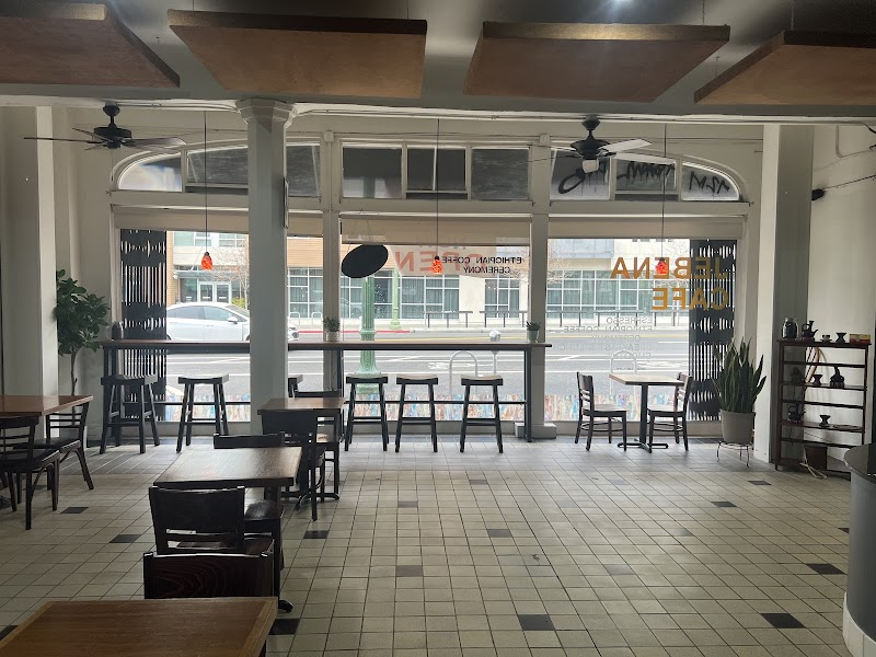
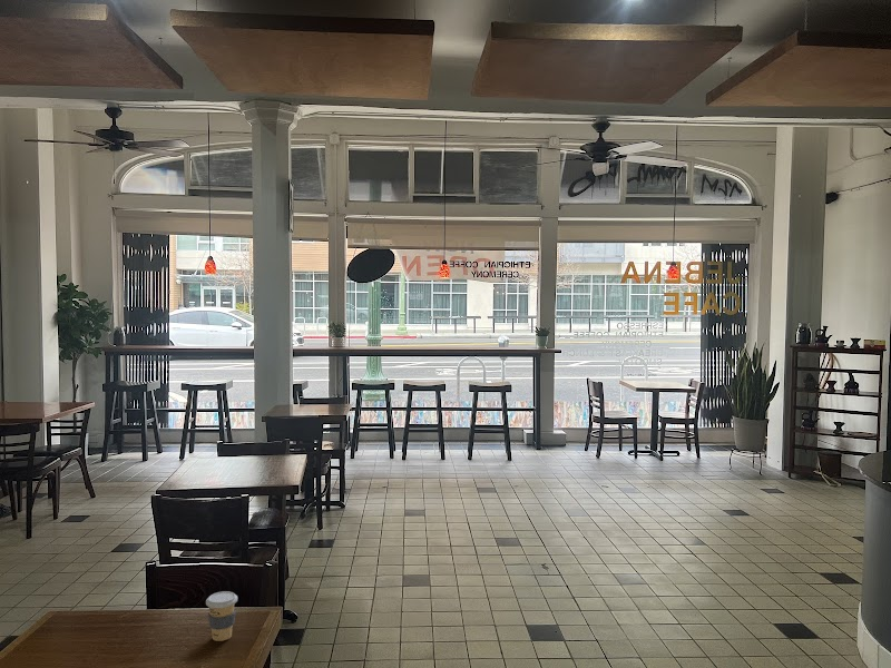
+ coffee cup [205,590,238,642]
